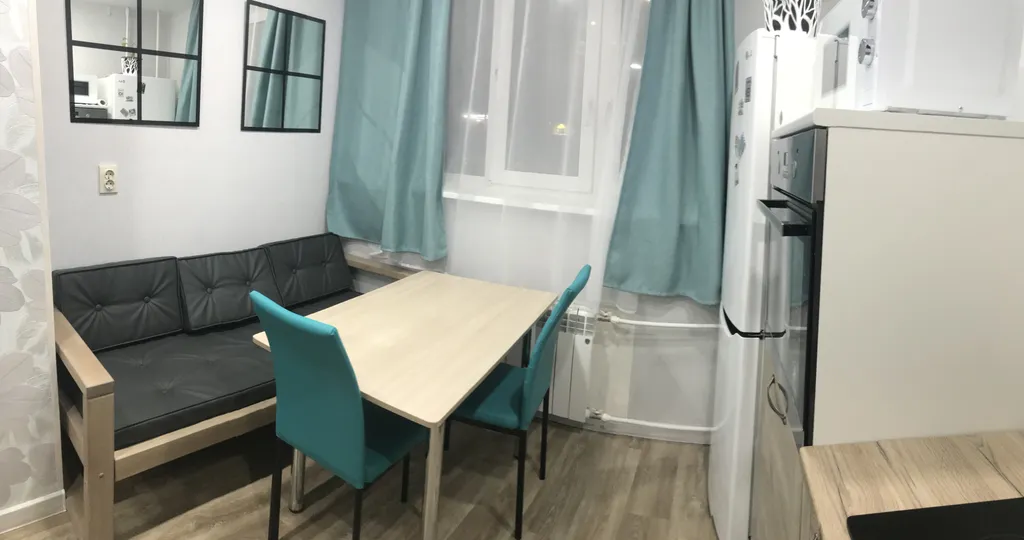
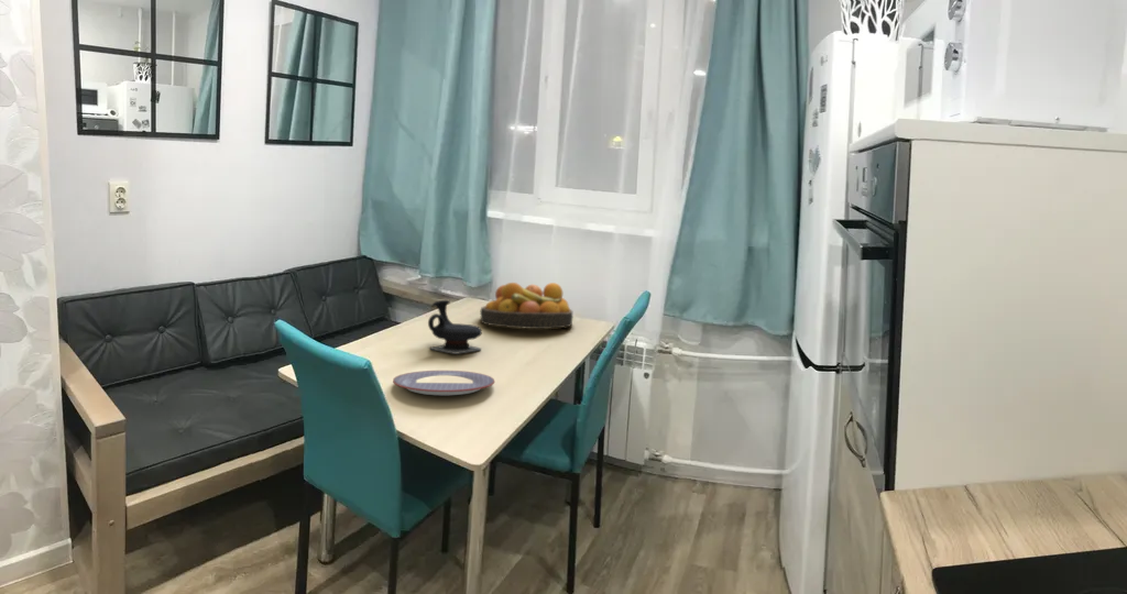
+ plate [392,370,495,396]
+ fruit bowl [479,282,573,330]
+ teapot [427,299,483,355]
